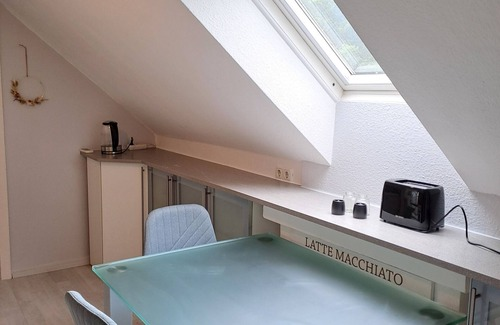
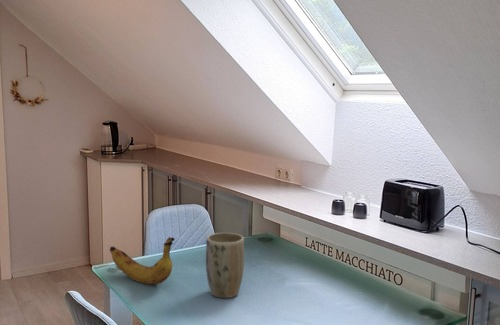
+ plant pot [205,232,245,299]
+ banana [109,236,176,285]
